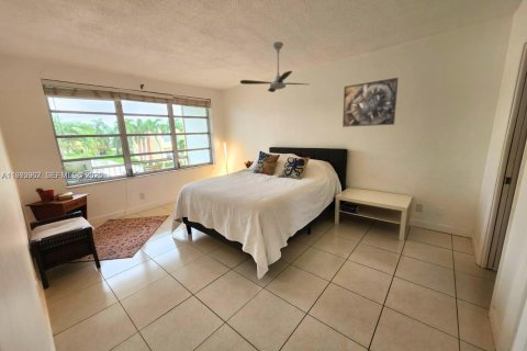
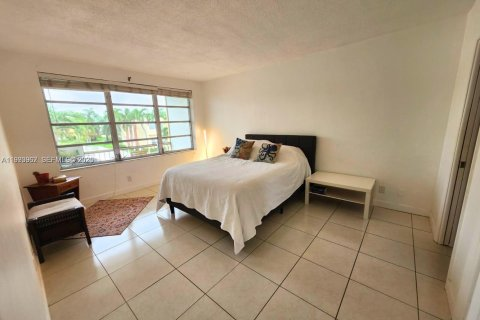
- ceiling fan [239,41,309,93]
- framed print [341,77,400,128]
